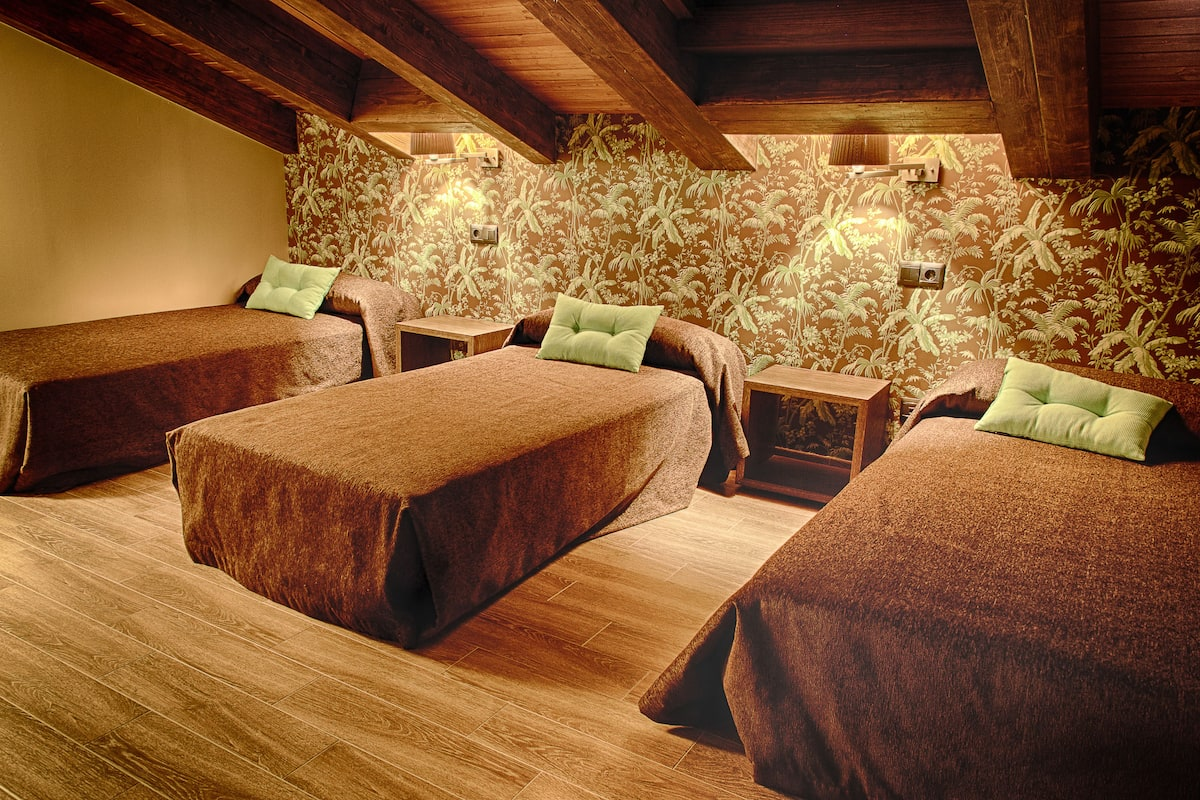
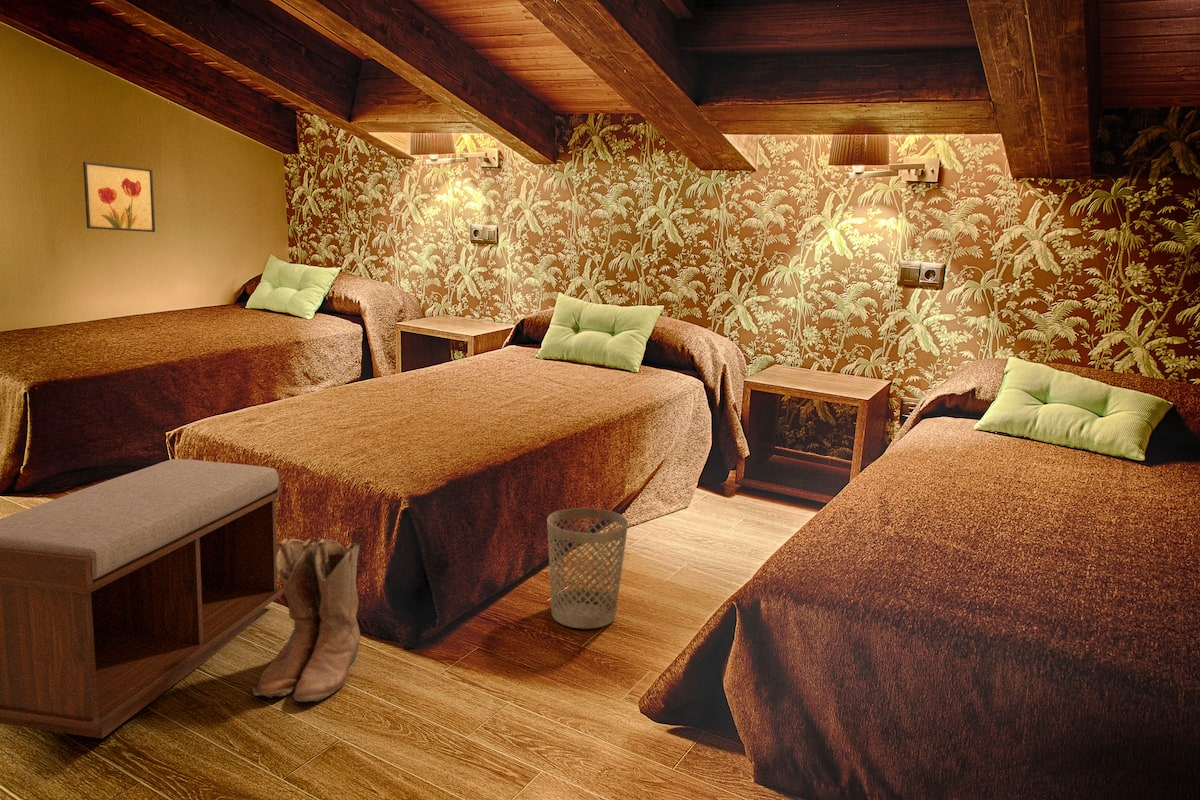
+ boots [251,537,362,703]
+ wastebasket [546,507,629,630]
+ bench [0,458,284,740]
+ wall art [82,161,156,233]
